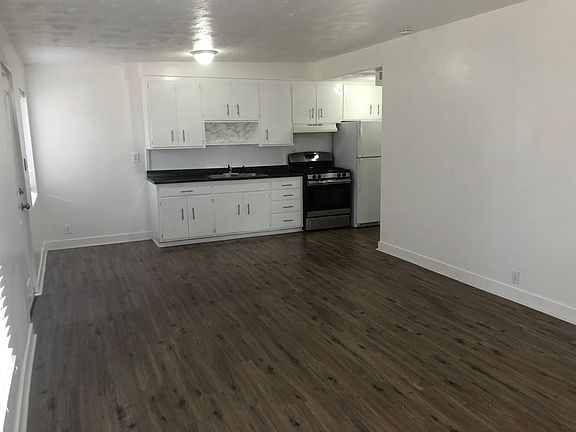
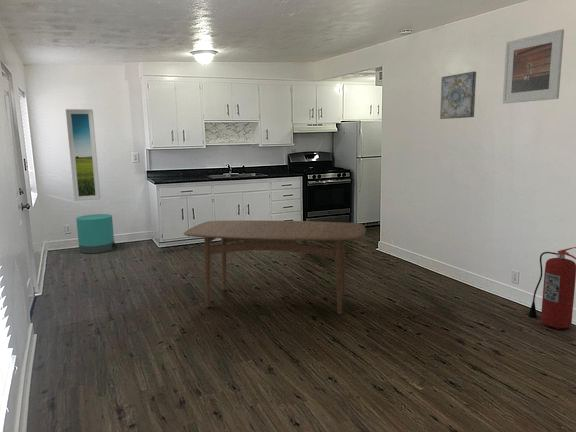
+ fire extinguisher [527,246,576,330]
+ trash can [75,213,116,254]
+ wall art [439,70,477,120]
+ dining table [183,220,367,315]
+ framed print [502,28,565,105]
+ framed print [65,108,101,202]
